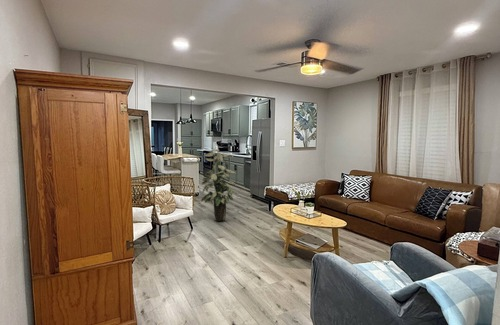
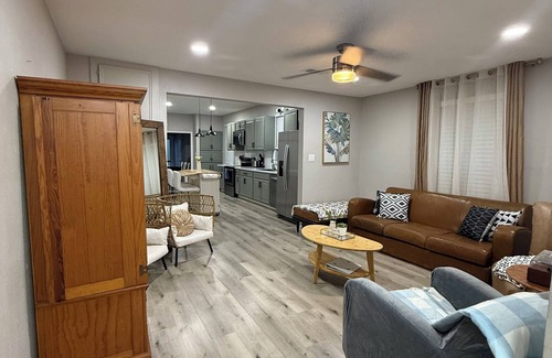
- indoor plant [200,148,237,222]
